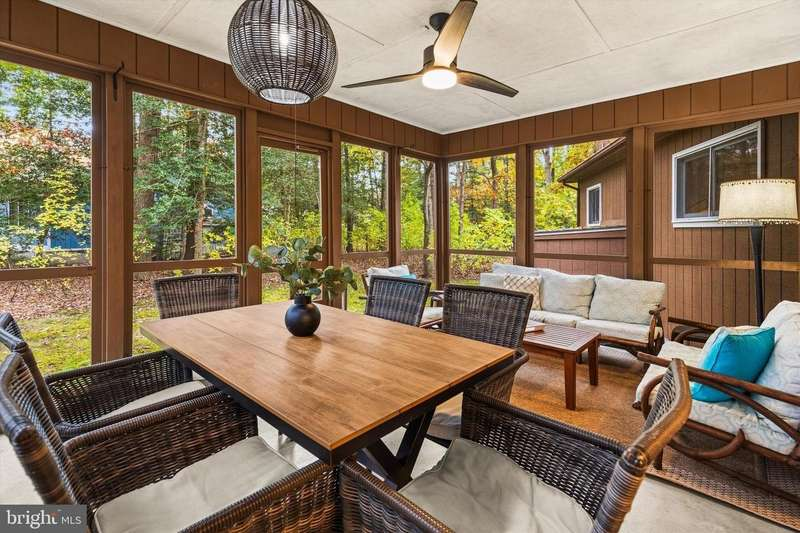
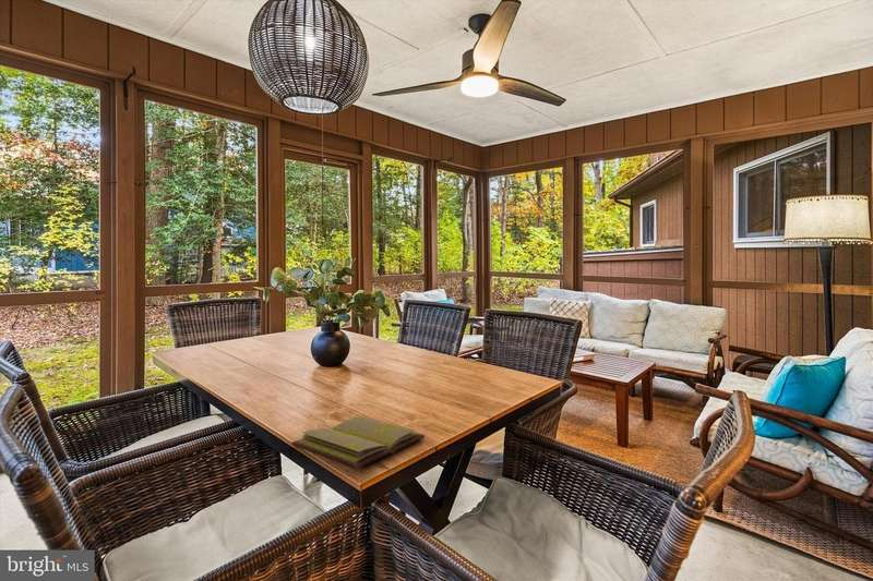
+ diary [290,414,426,470]
